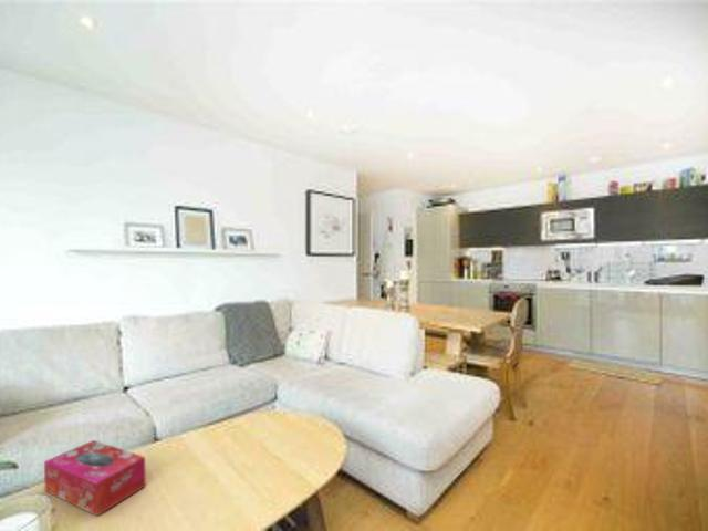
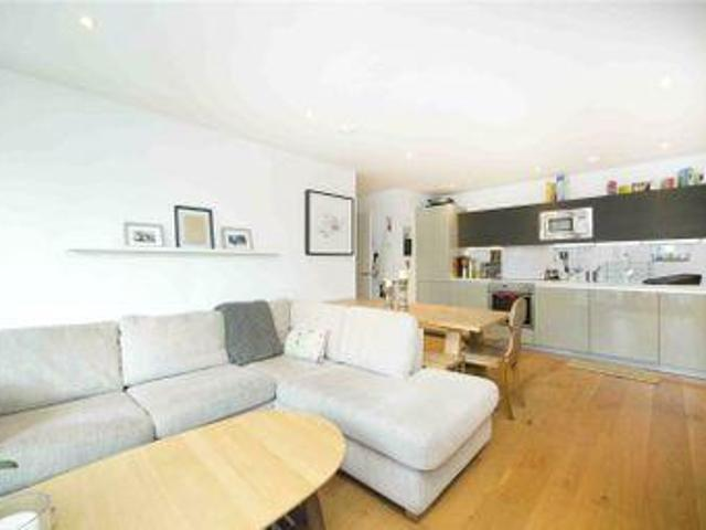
- tissue box [43,439,147,517]
